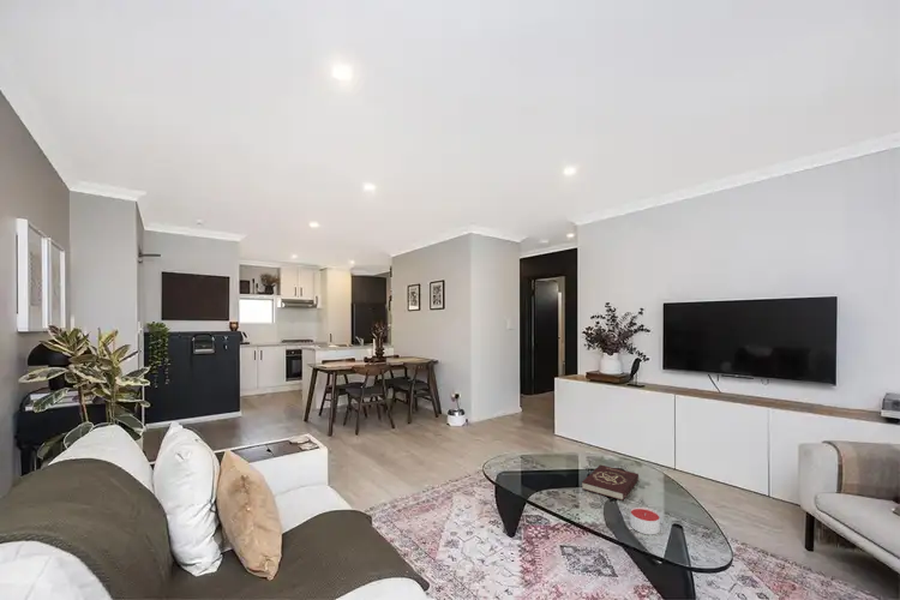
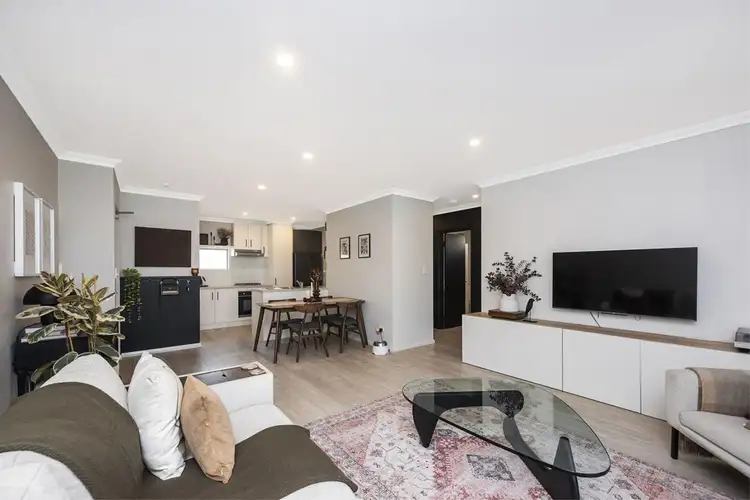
- candle [630,506,661,536]
- book [581,463,640,502]
